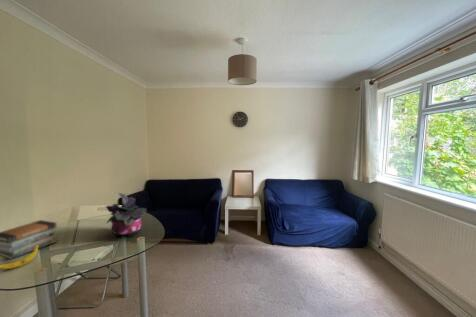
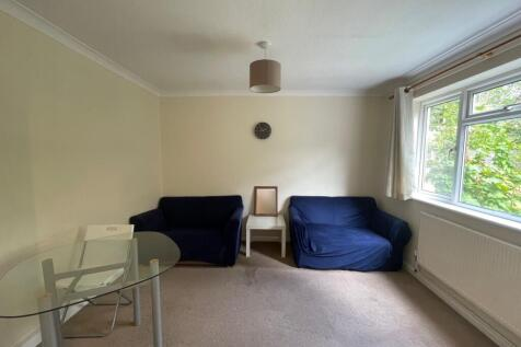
- banana [0,243,39,270]
- potted plant [105,192,147,240]
- book stack [0,219,58,260]
